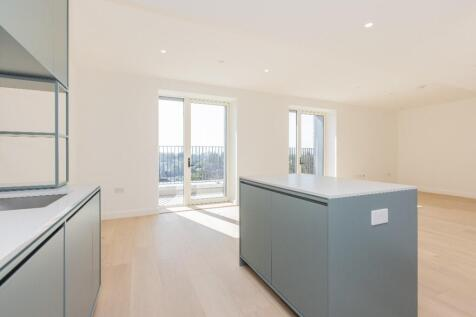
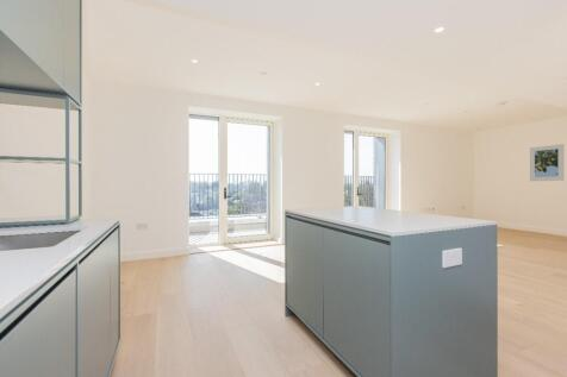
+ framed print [529,143,565,182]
